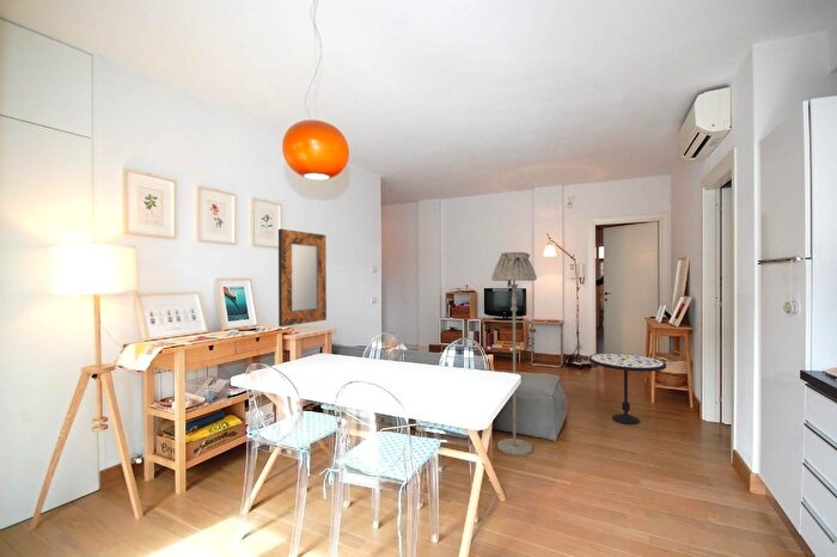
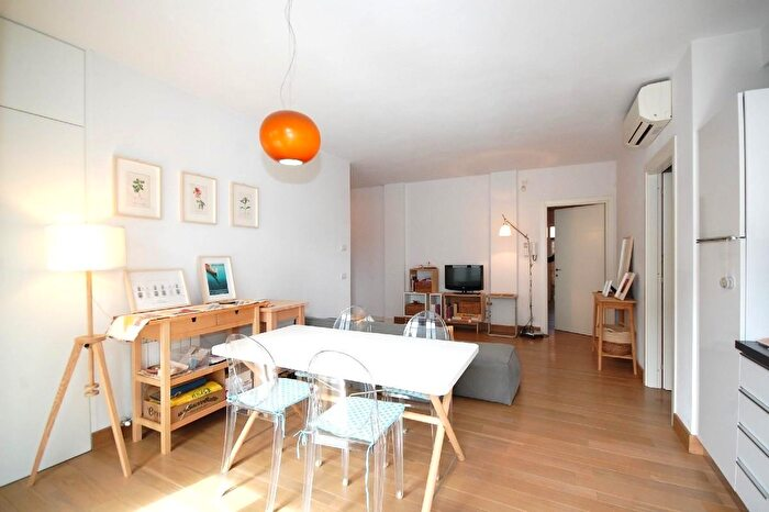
- floor lamp [490,251,538,457]
- side table [587,353,667,426]
- home mirror [277,228,328,328]
